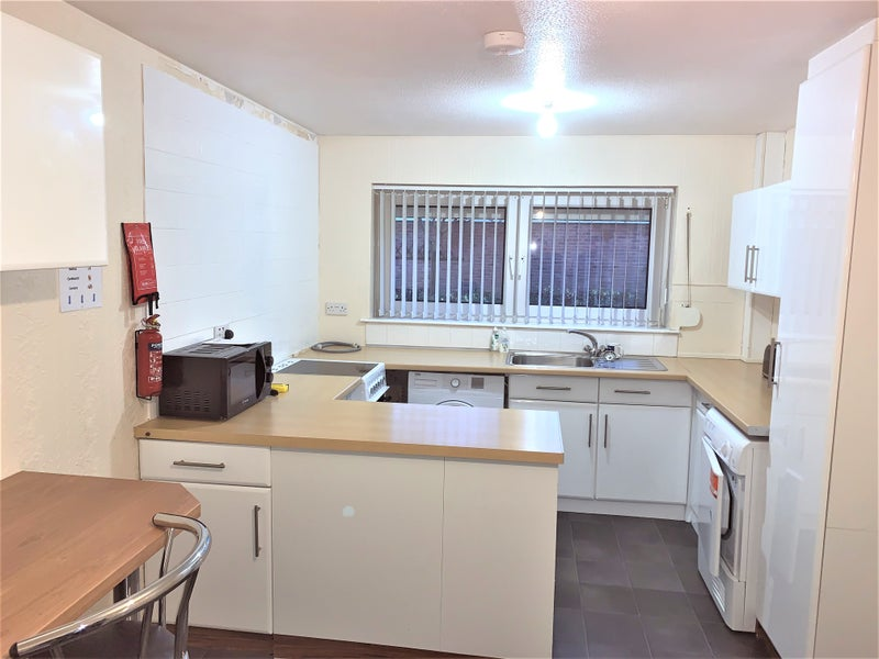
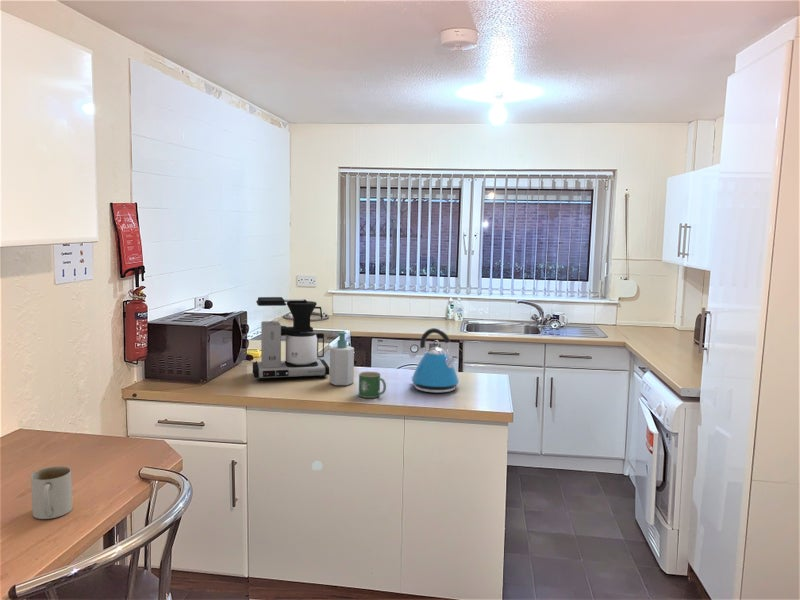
+ coffee maker [252,296,330,381]
+ mug [357,371,387,399]
+ mug [30,465,73,520]
+ kettle [410,327,460,394]
+ soap bottle [328,331,355,386]
